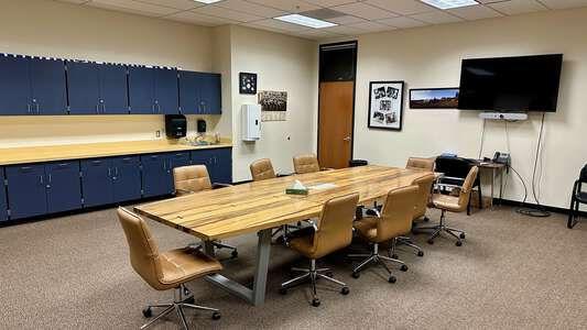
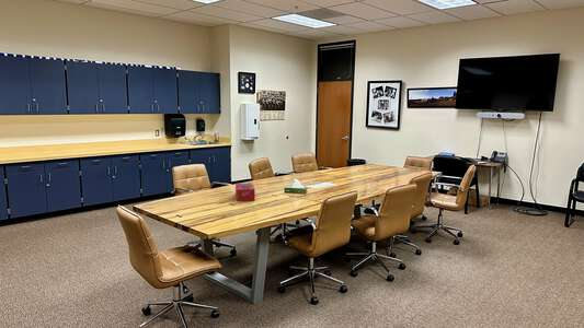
+ tissue box [234,183,256,202]
